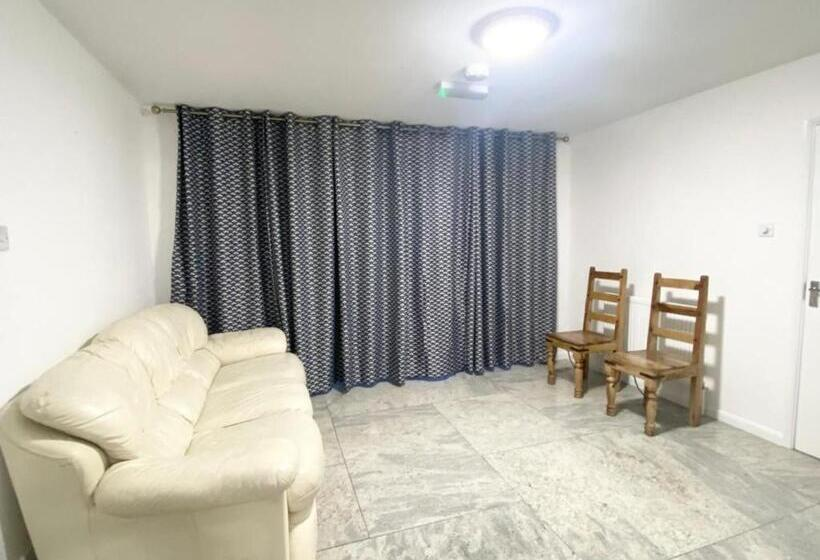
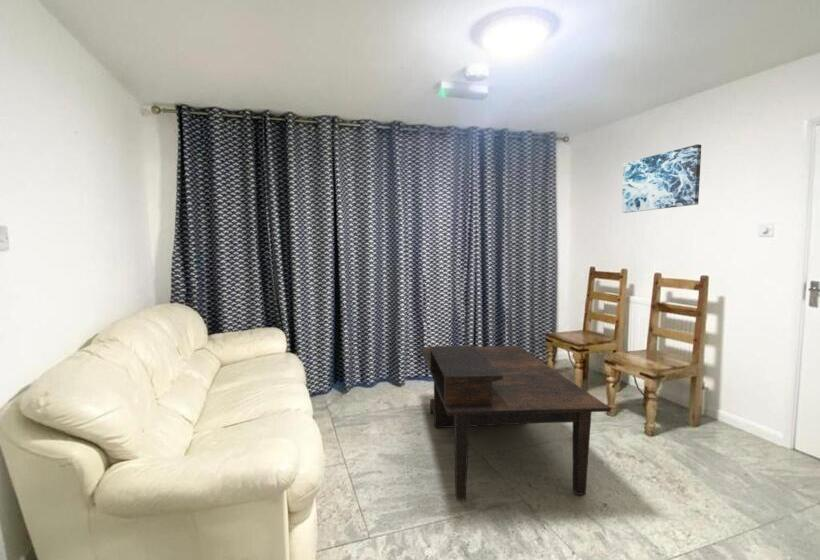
+ coffee table [420,345,612,501]
+ wall art [621,143,702,214]
